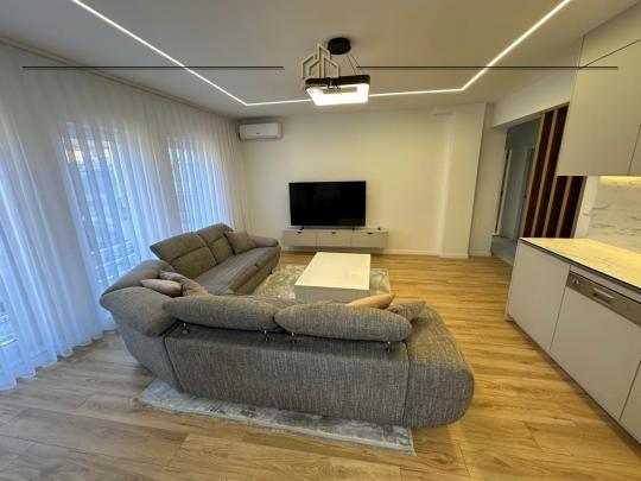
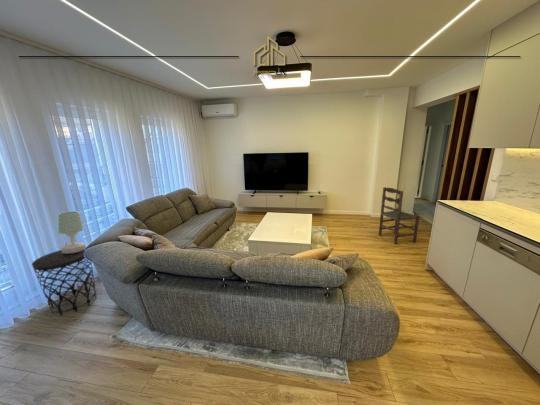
+ table lamp [58,211,87,253]
+ side table [31,247,97,317]
+ dining chair [378,186,421,245]
